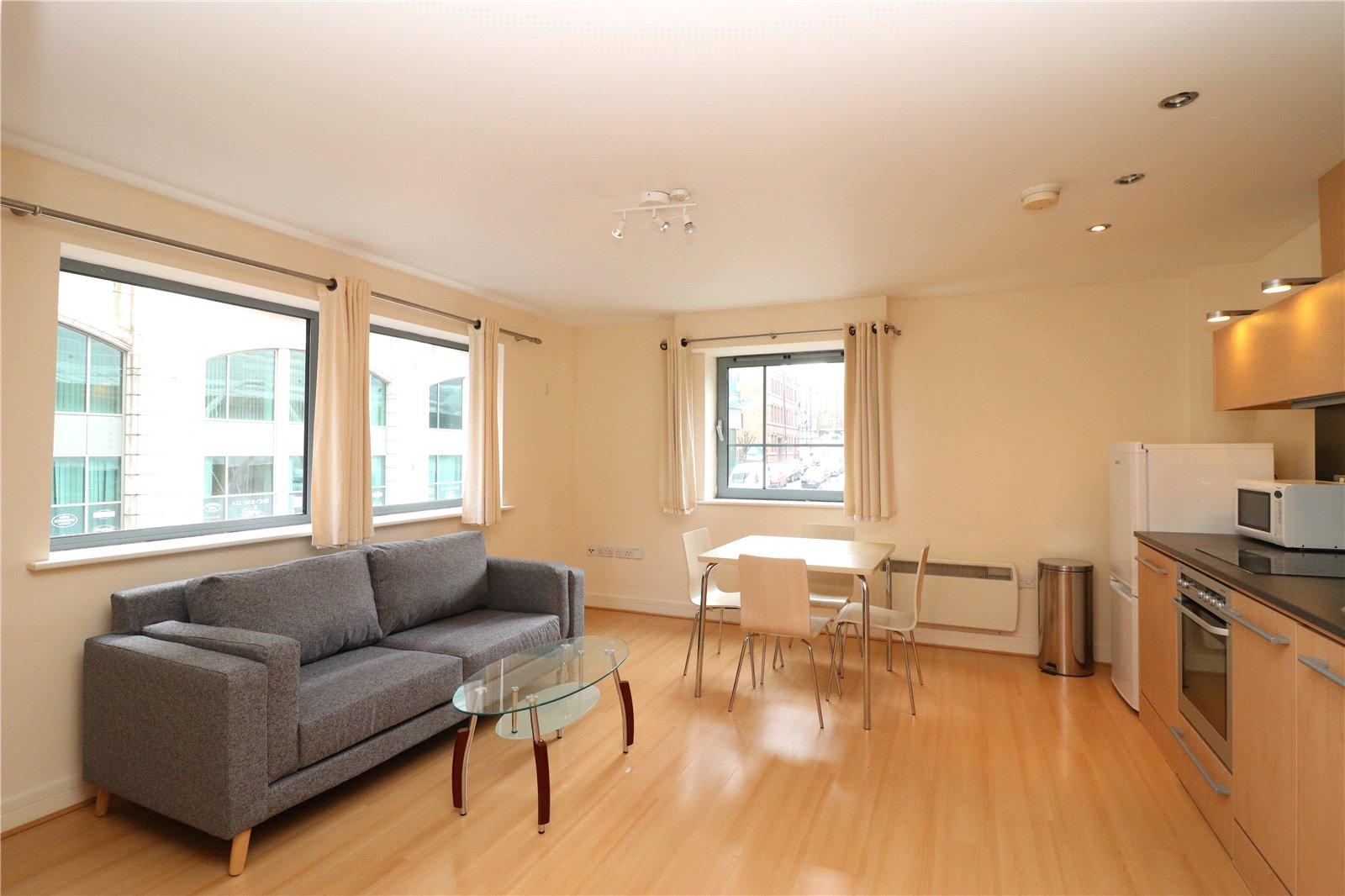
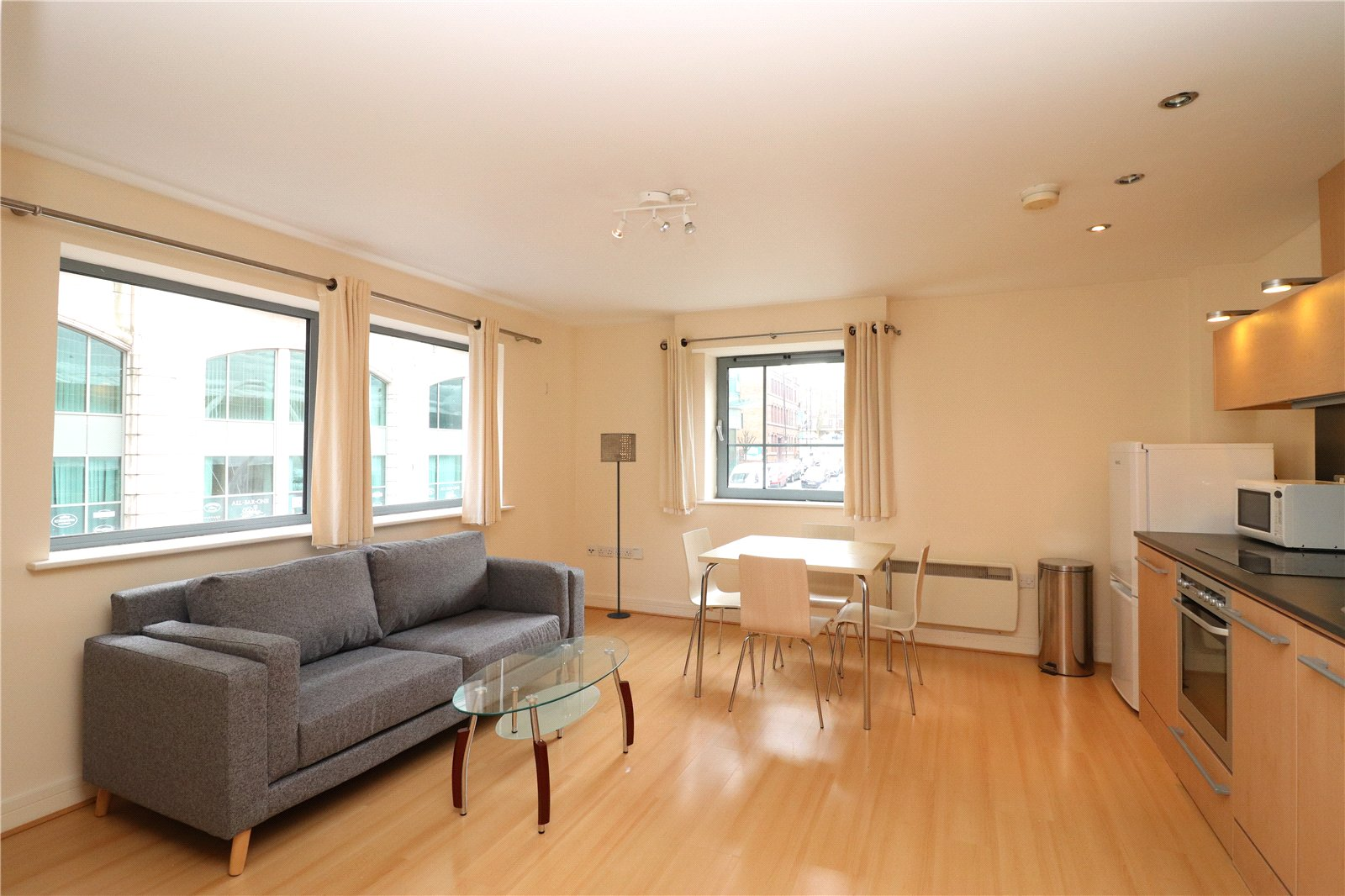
+ floor lamp [599,433,637,619]
